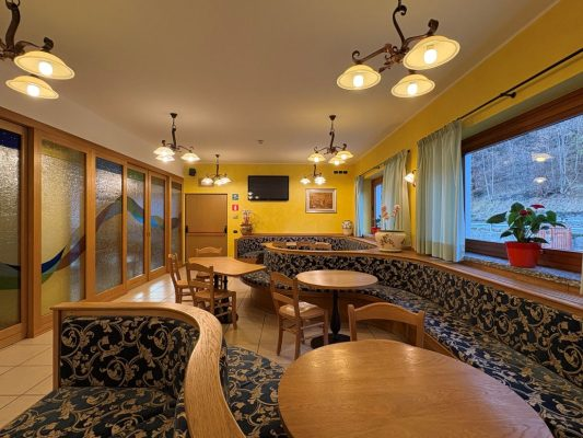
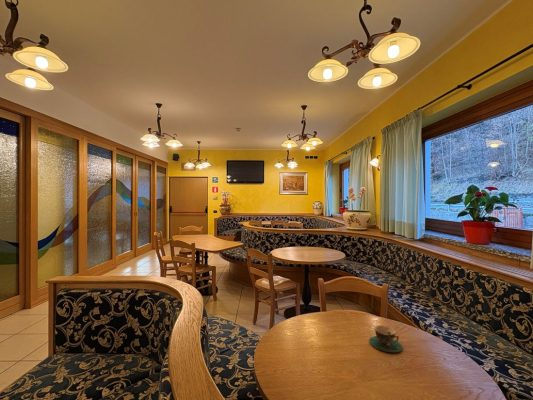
+ teacup [368,324,403,353]
